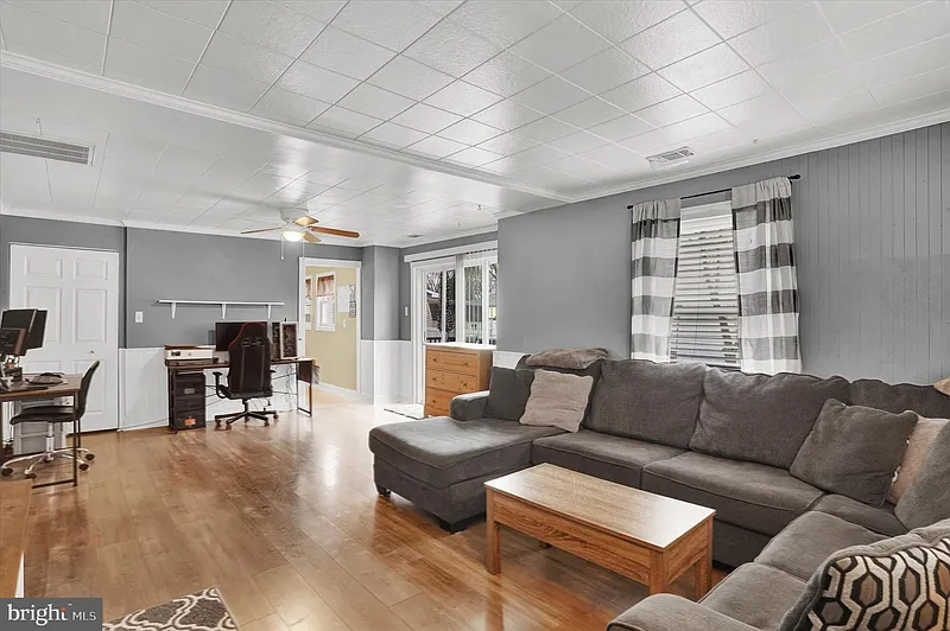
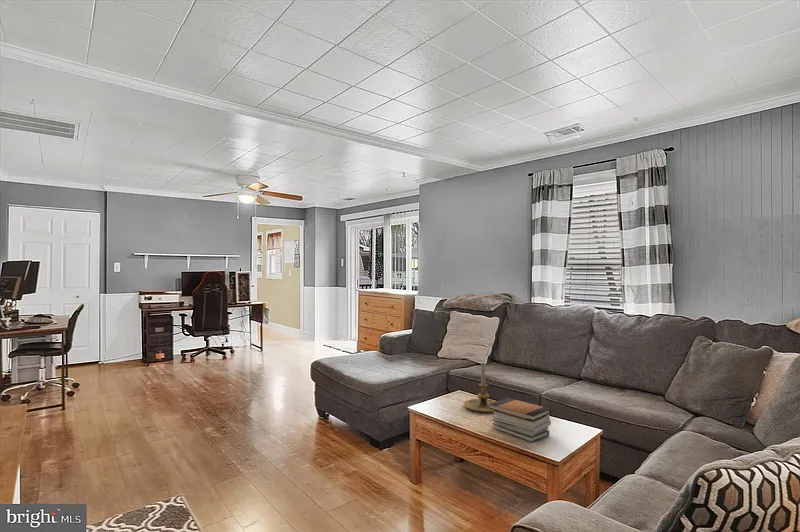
+ candle holder [463,362,497,413]
+ book stack [489,397,552,443]
